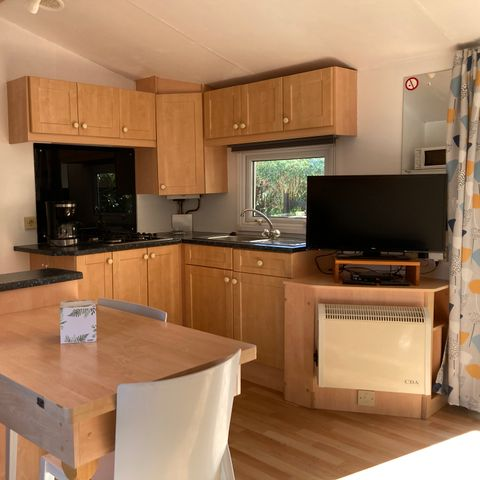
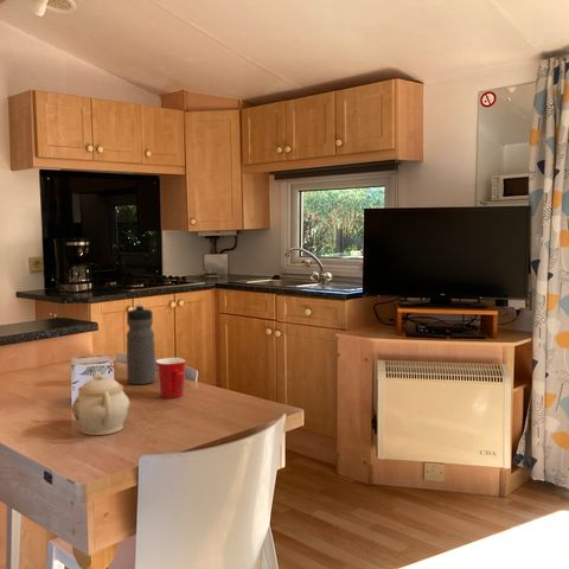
+ mug [155,357,186,399]
+ water bottle [126,303,156,385]
+ teapot [71,372,132,436]
